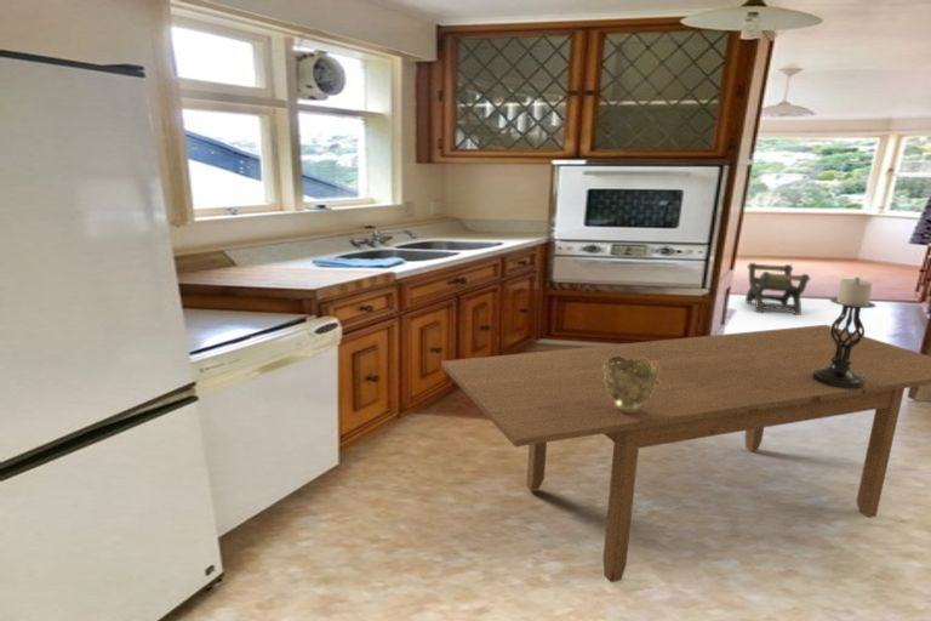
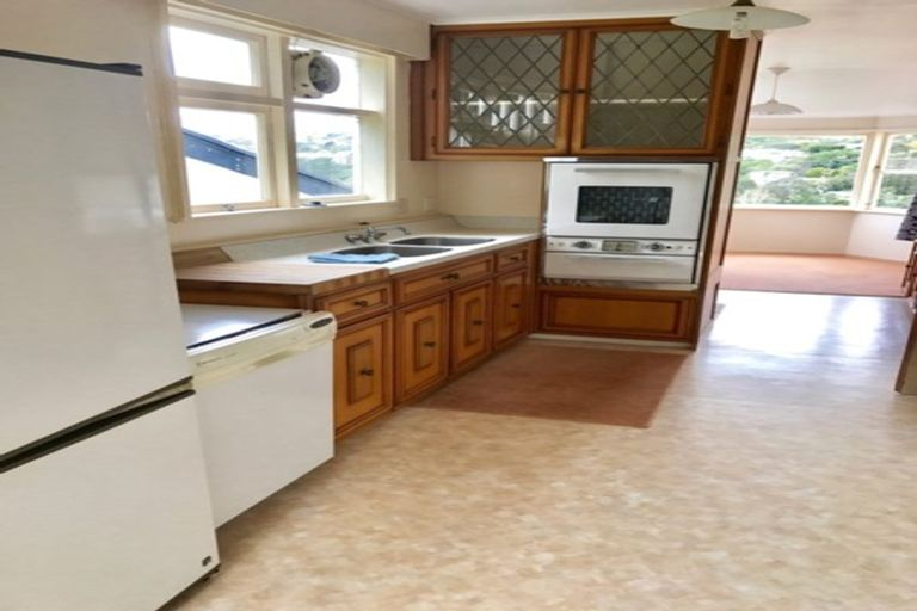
- decorative bowl [604,357,659,414]
- dining table [440,324,931,583]
- candle holder [812,277,876,389]
- stool [744,262,811,317]
